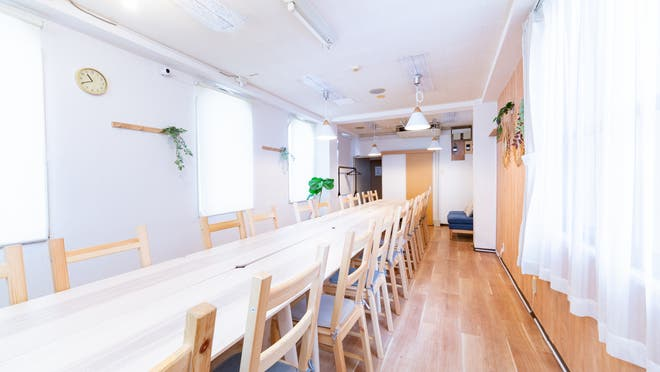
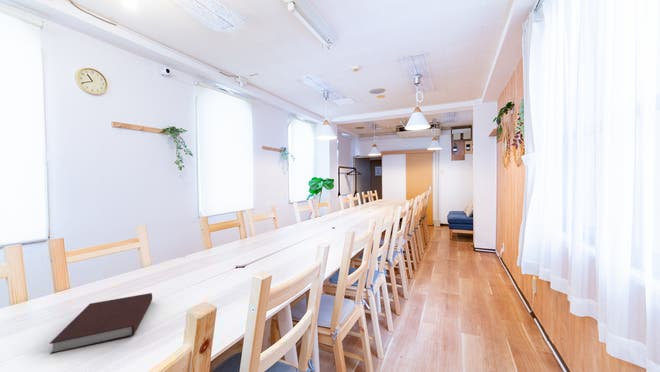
+ notebook [48,292,153,355]
